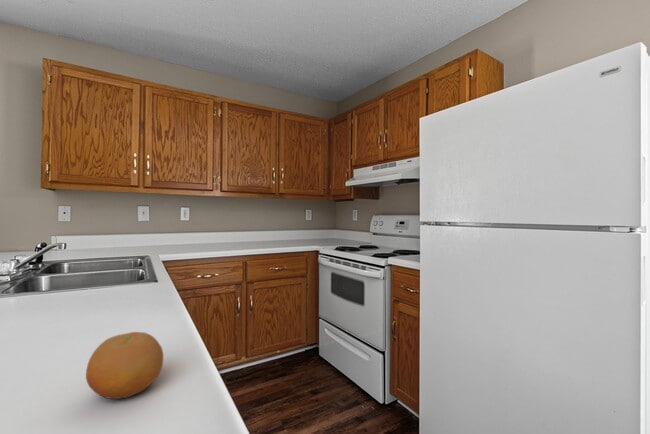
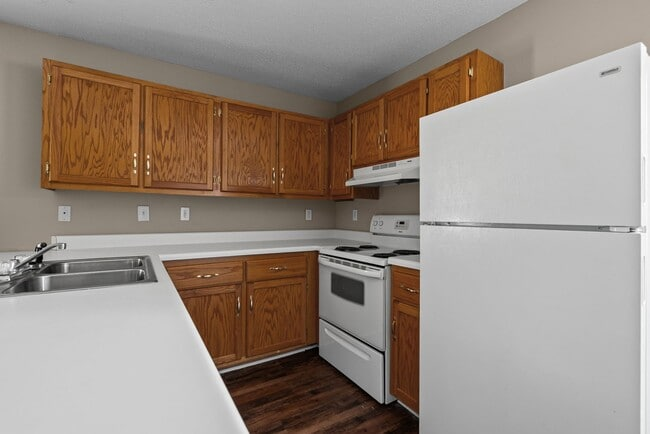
- fruit [85,331,164,400]
